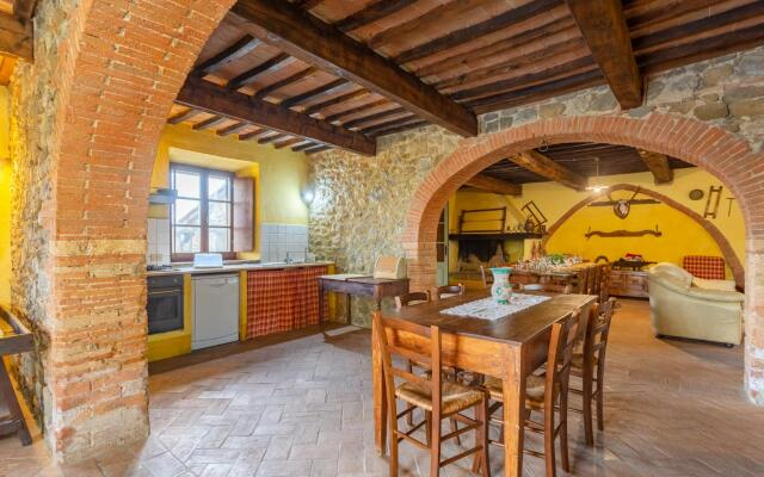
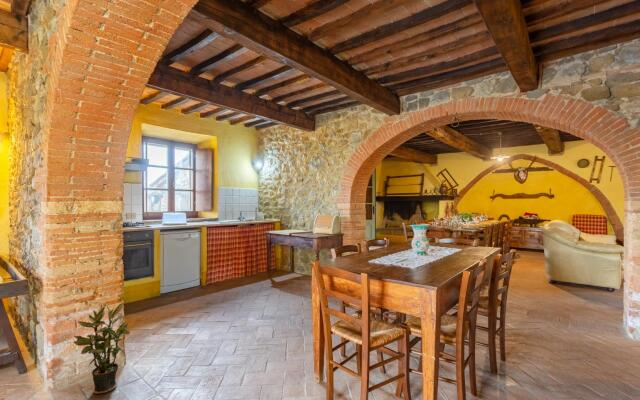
+ potted plant [73,302,131,395]
